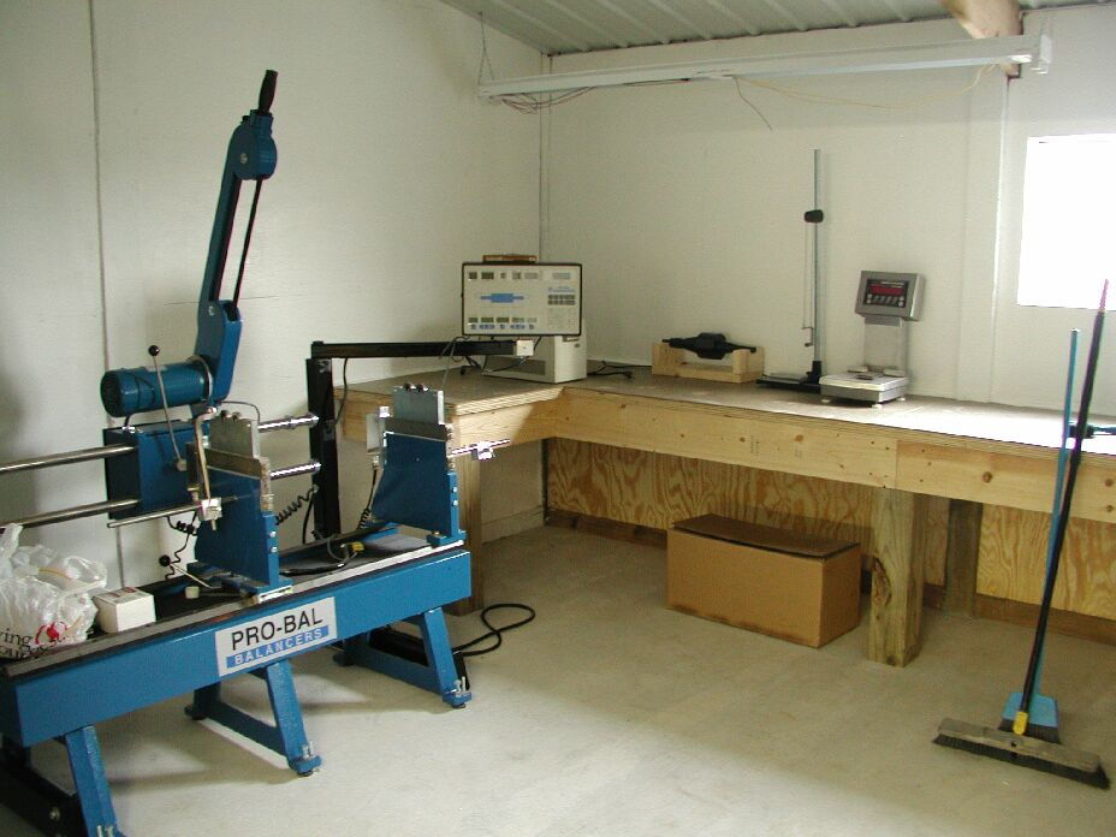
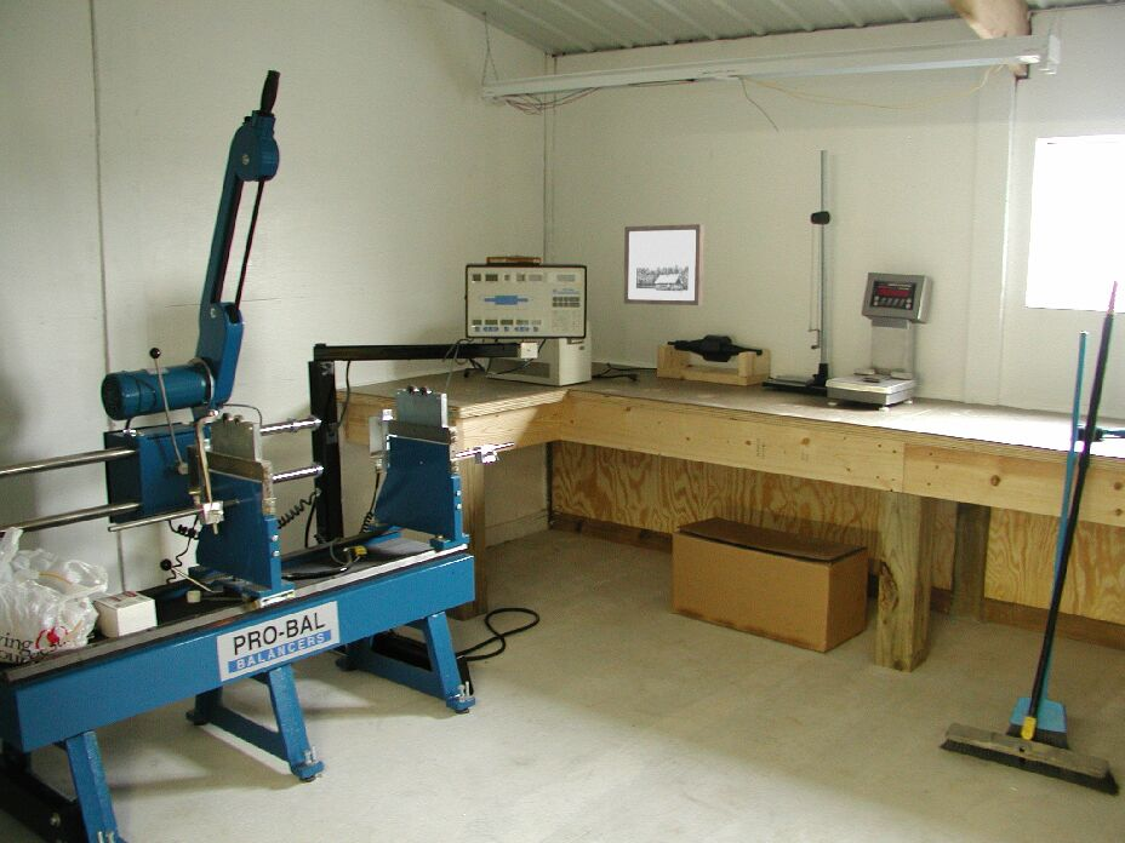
+ wall art [623,223,706,306]
